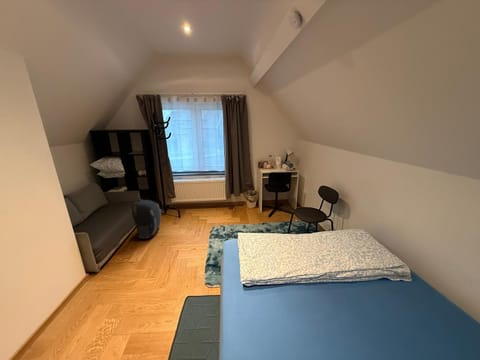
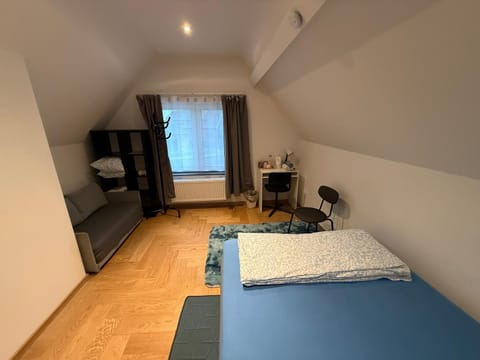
- backpack [130,198,162,240]
